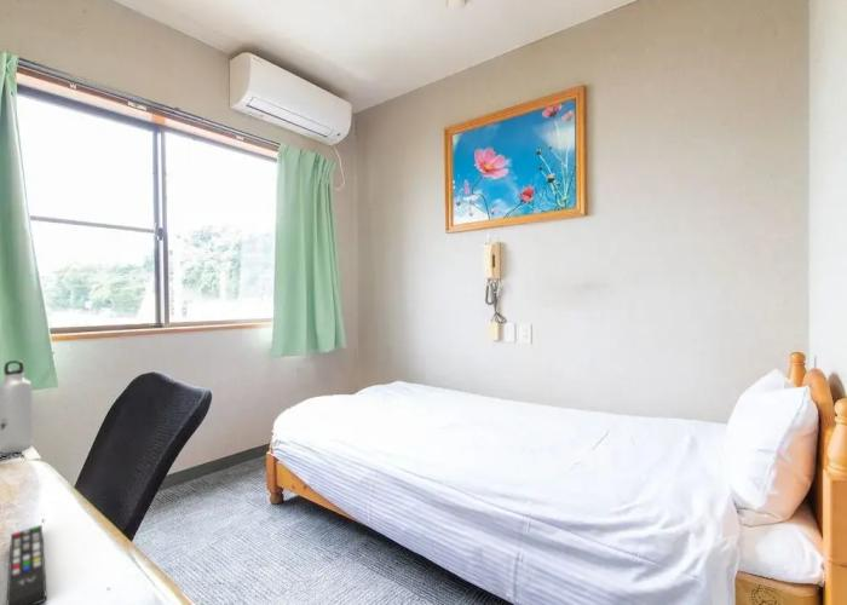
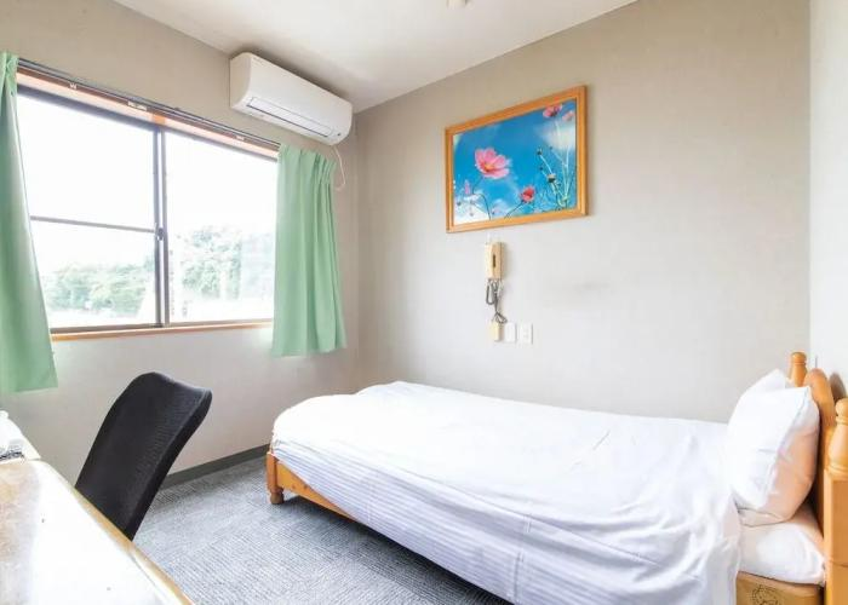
- water bottle [0,359,34,455]
- remote control [6,524,47,605]
